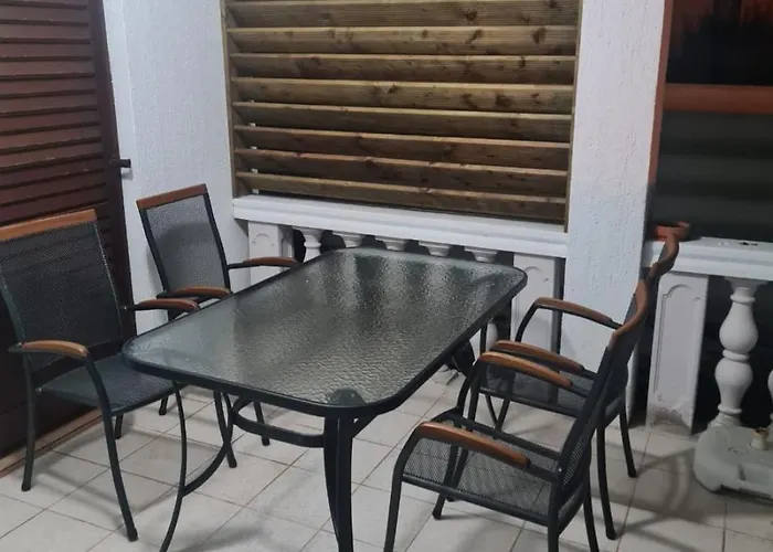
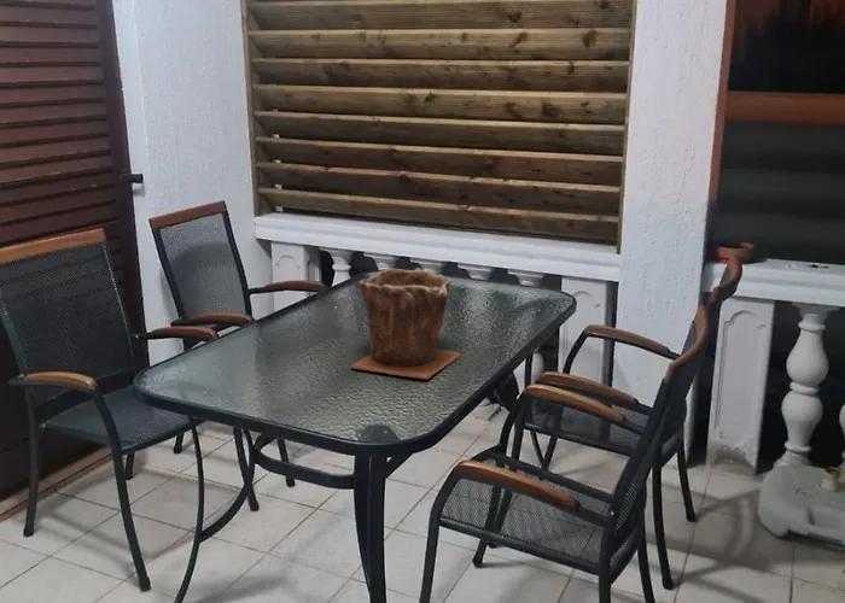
+ plant pot [350,267,462,380]
